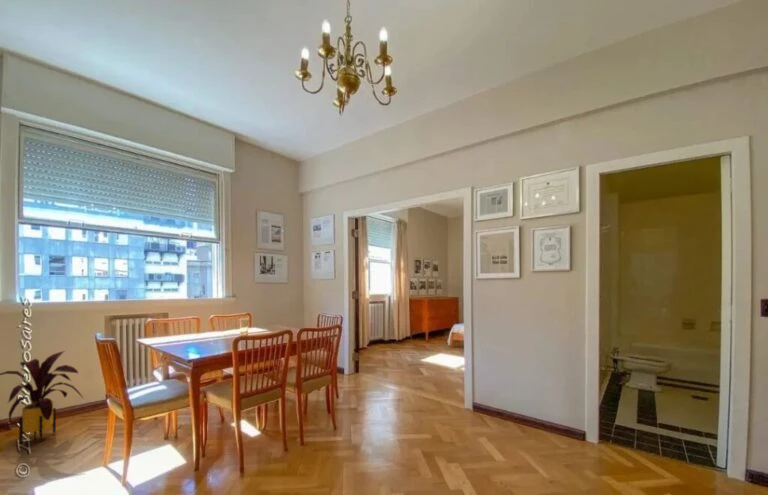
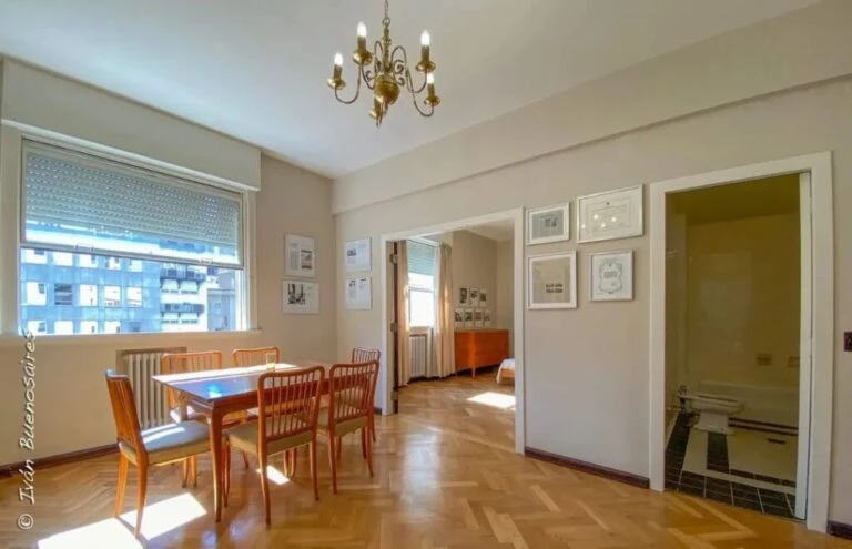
- house plant [0,350,84,444]
